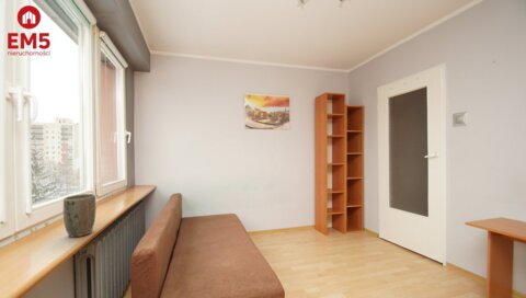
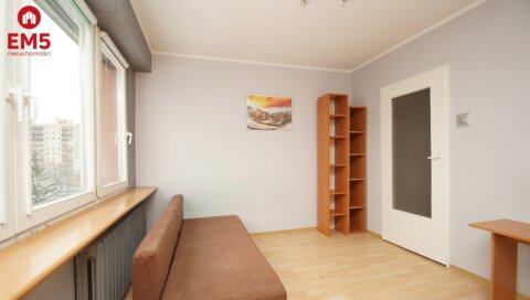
- plant pot [62,193,96,239]
